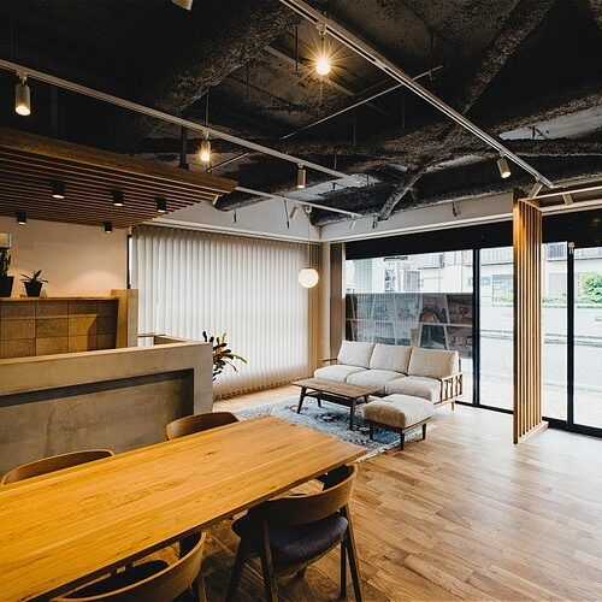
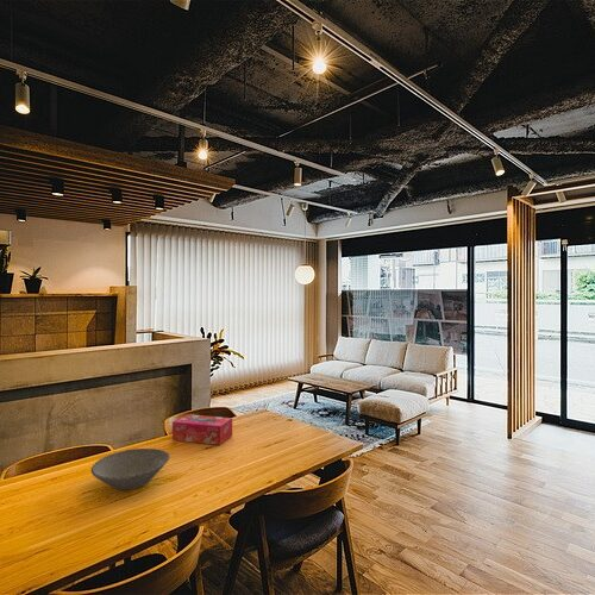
+ tissue box [171,413,233,446]
+ bowl [90,447,171,491]
